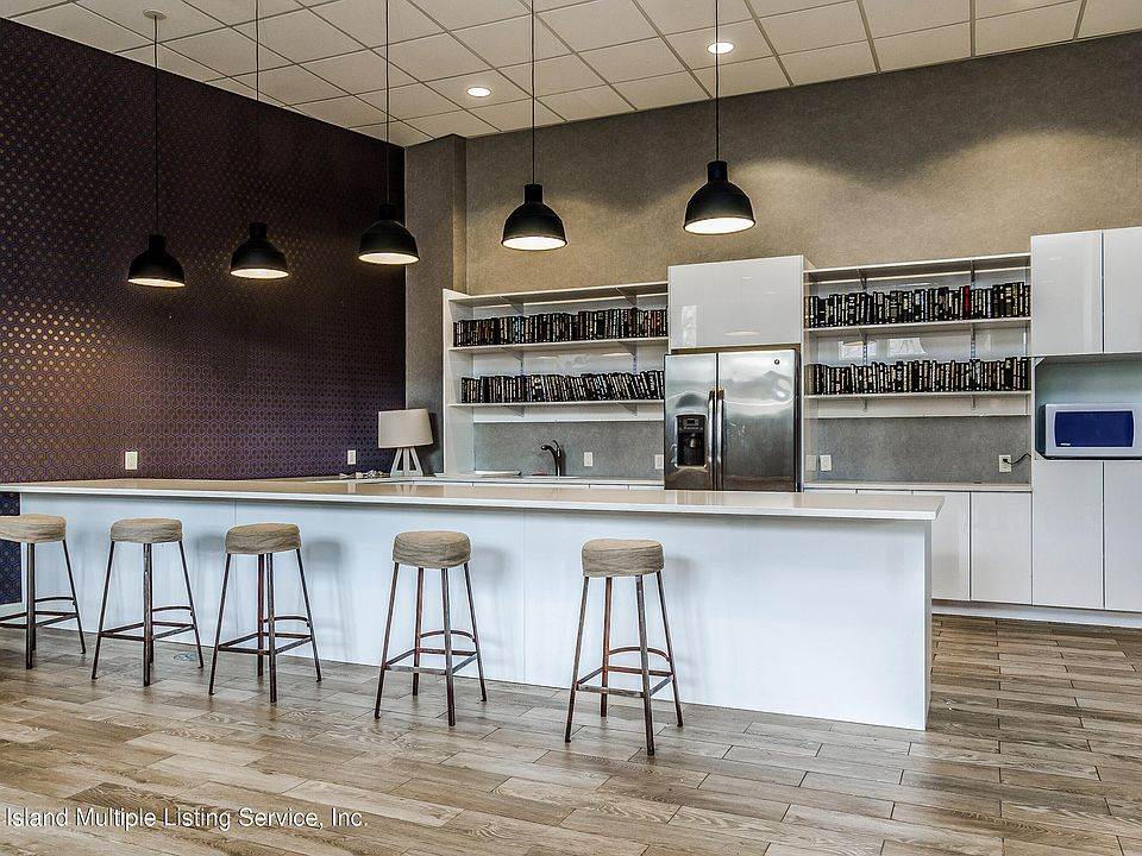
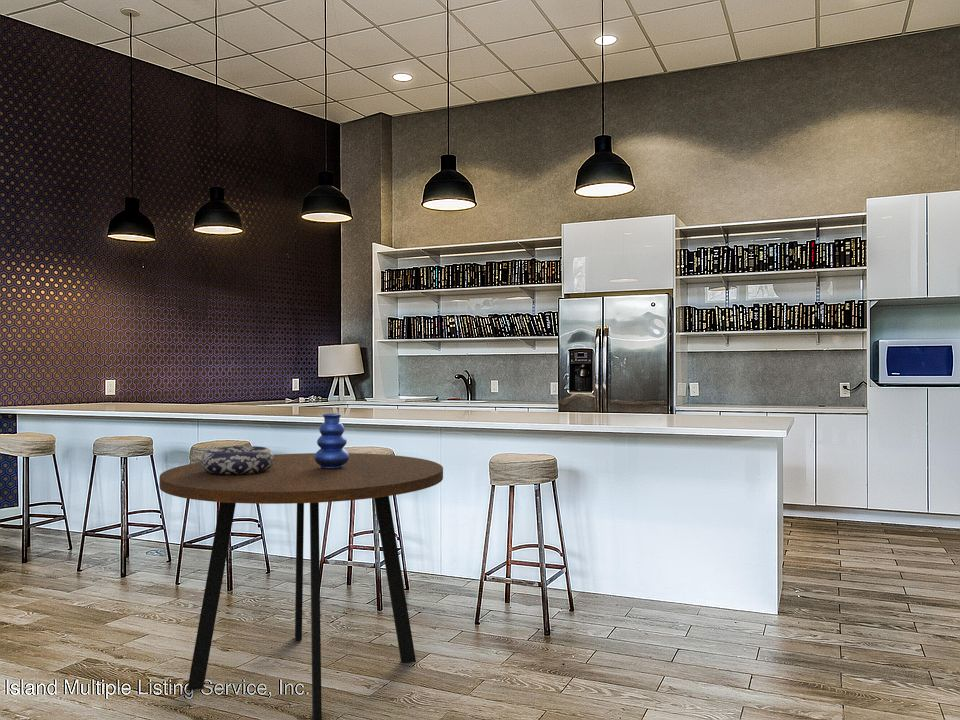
+ dining table [158,452,444,720]
+ decorative bowl [200,445,275,475]
+ vase [314,413,349,469]
